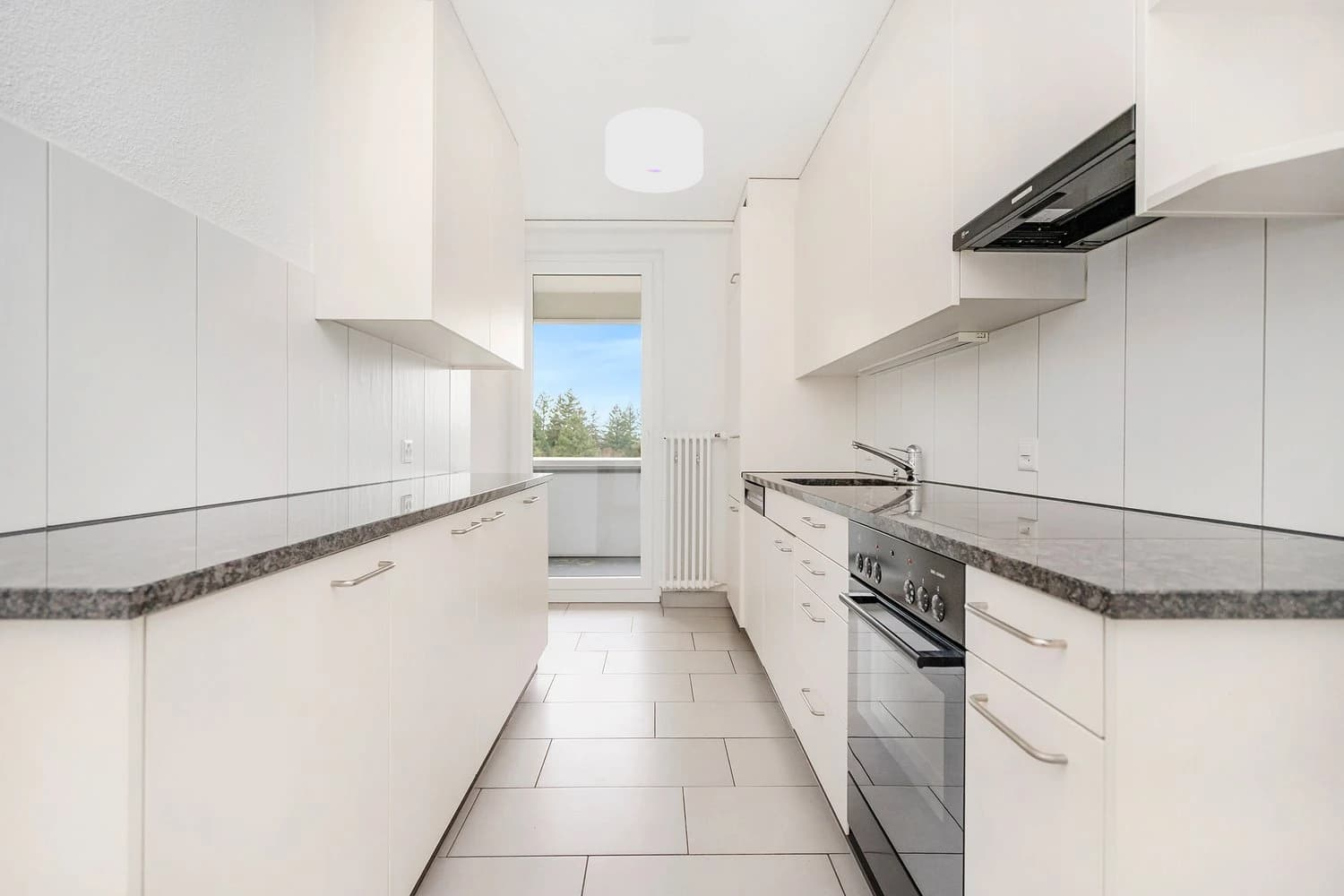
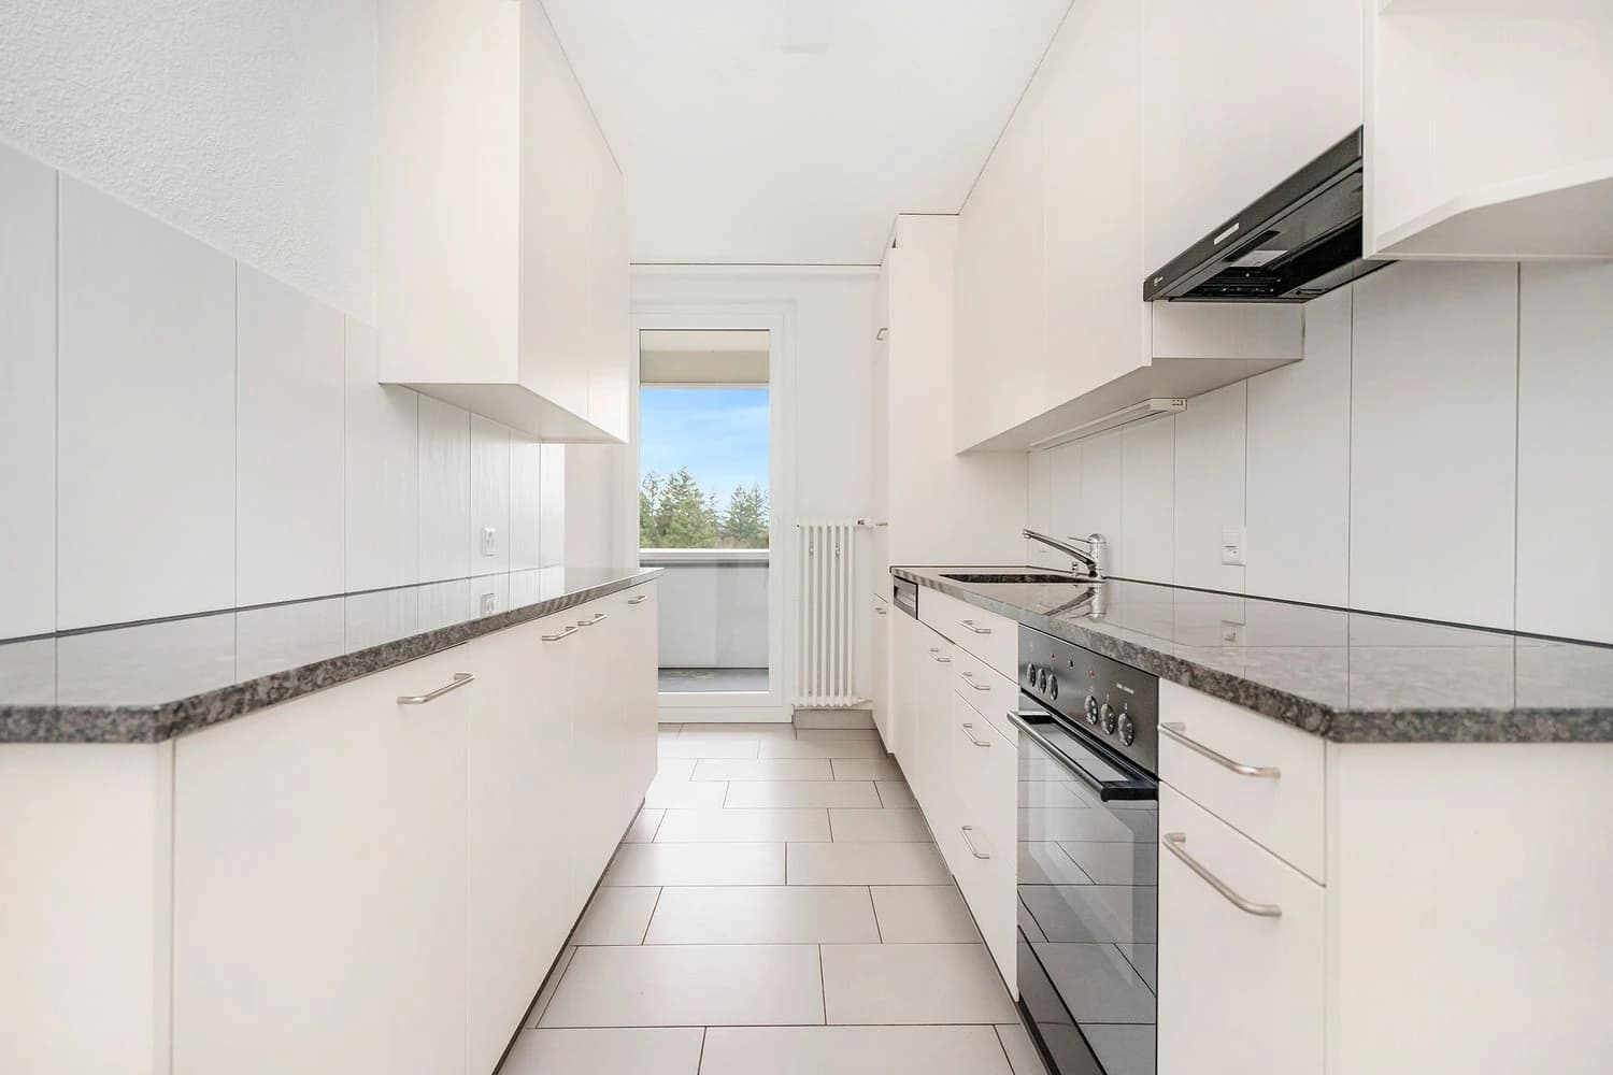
- ceiling light [605,107,704,194]
